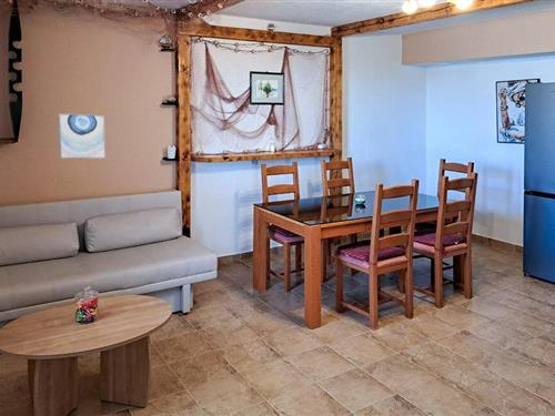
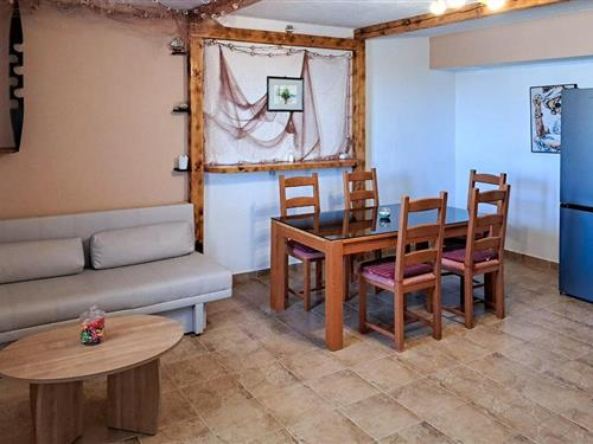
- wall art [57,112,107,160]
